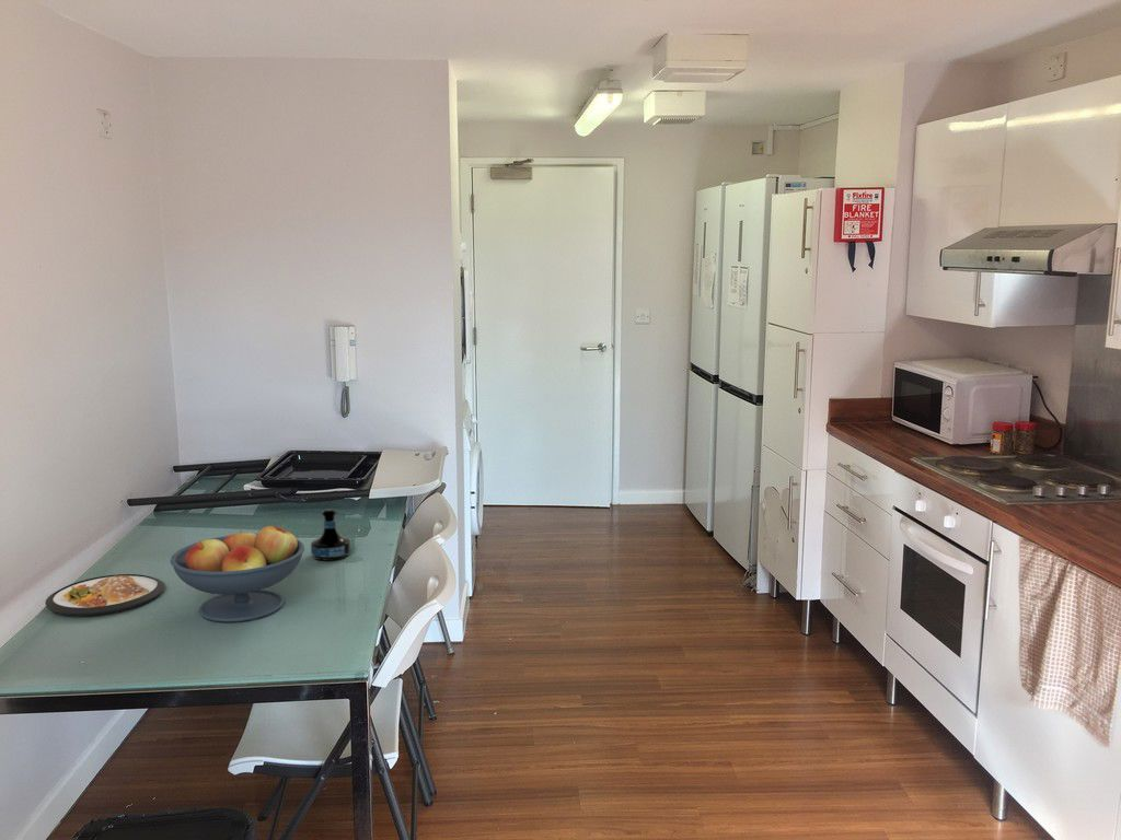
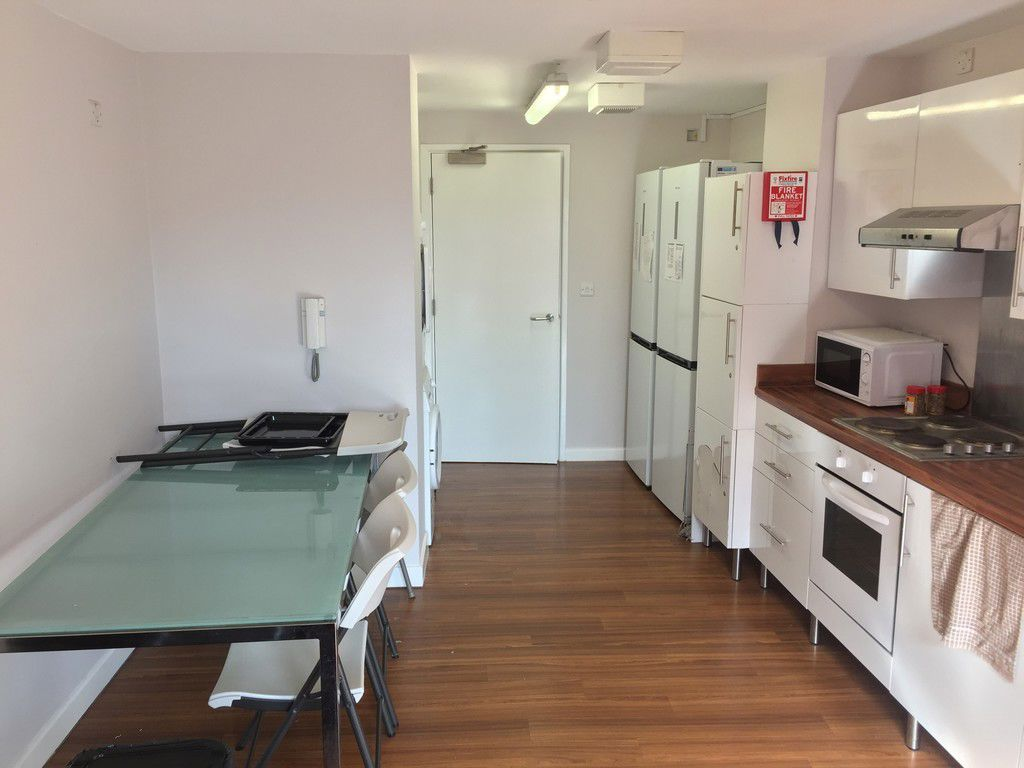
- fruit bowl [169,524,305,623]
- tequila bottle [310,508,351,562]
- dish [44,573,165,617]
